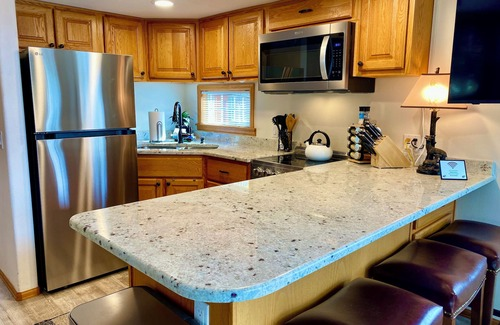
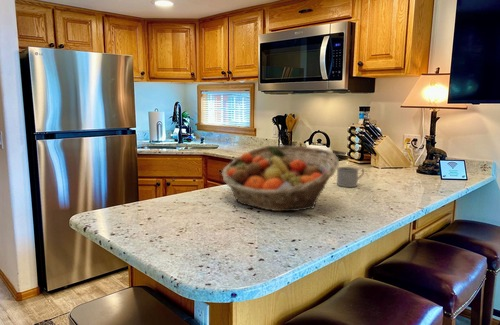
+ fruit basket [220,144,340,212]
+ mug [336,166,365,188]
